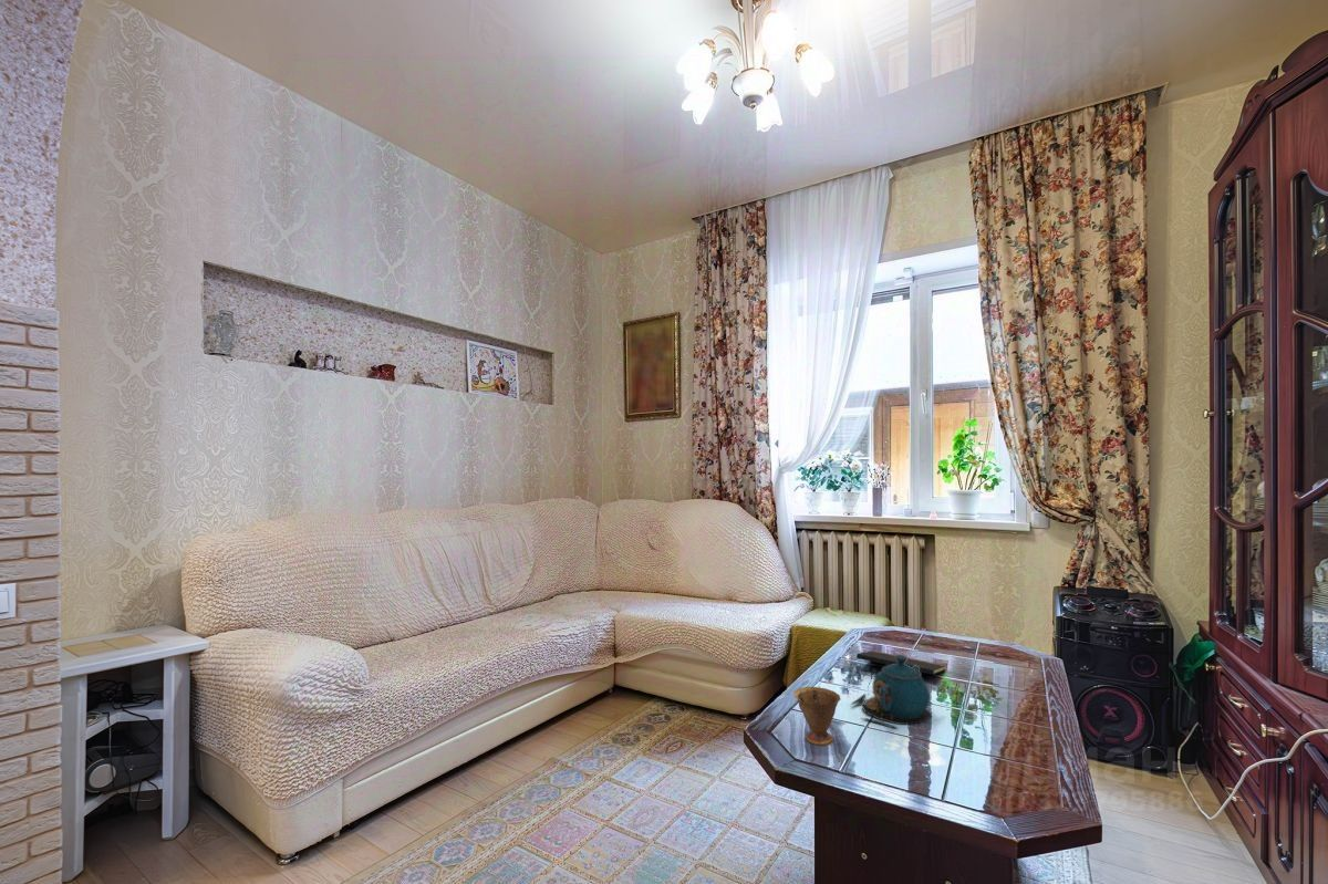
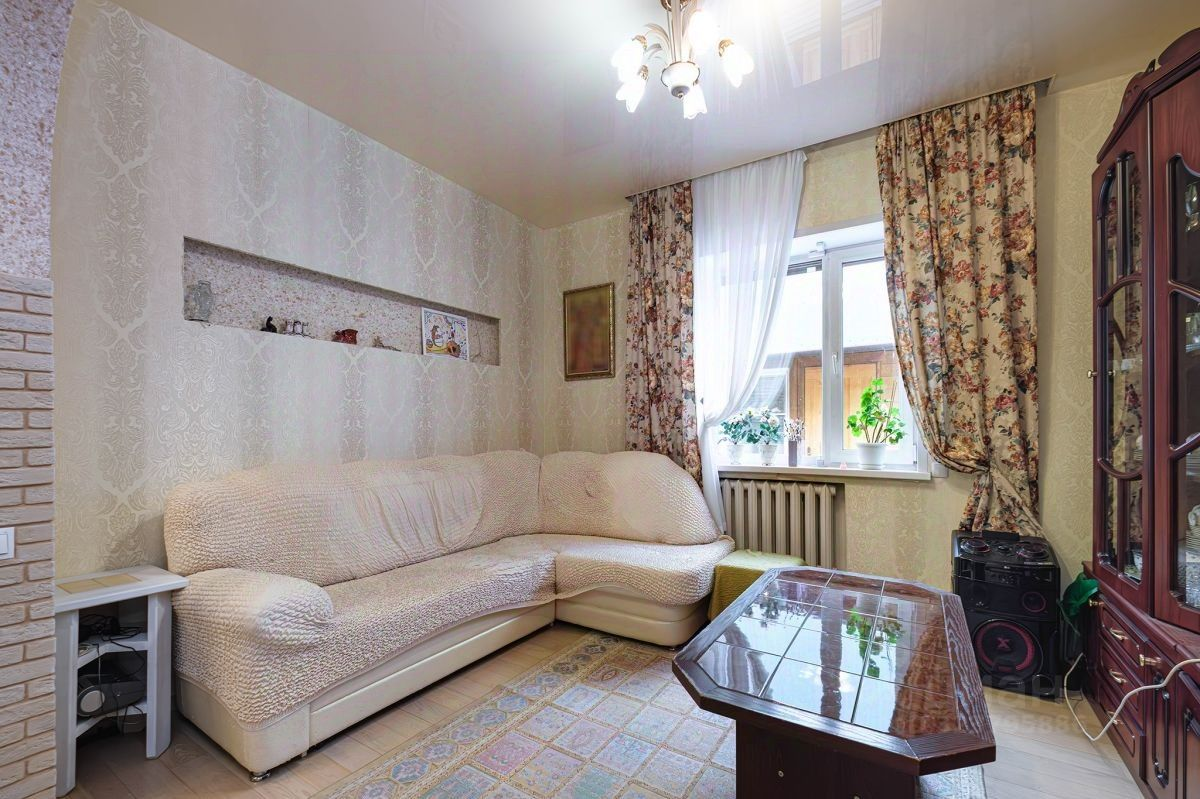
- notepad [855,649,947,685]
- teacup [792,686,841,747]
- teapot [849,654,943,730]
